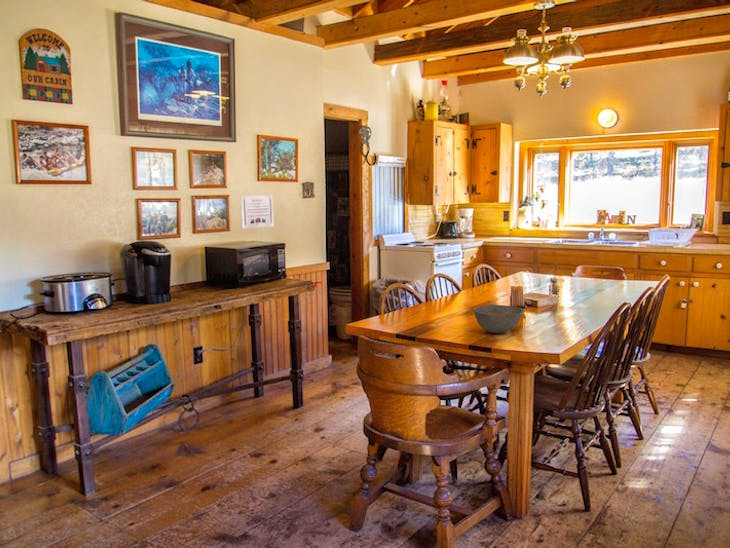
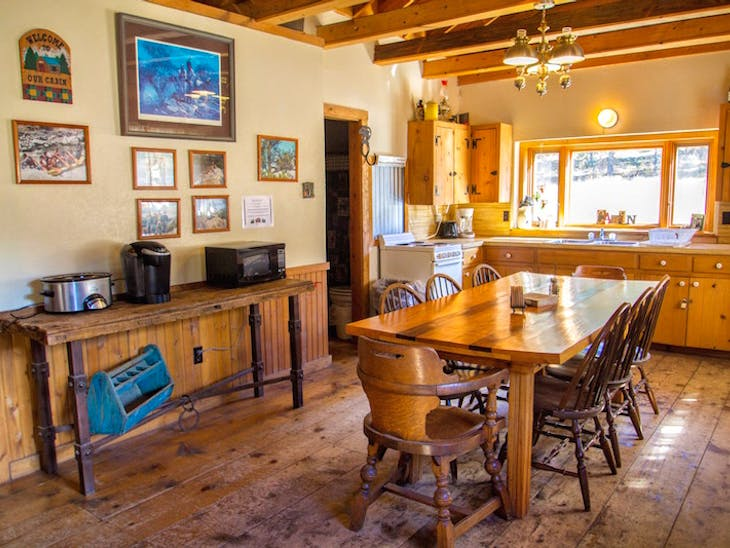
- bowl [473,304,524,334]
